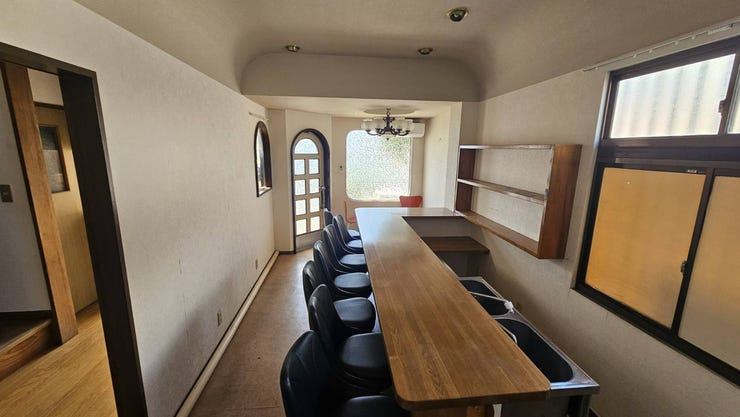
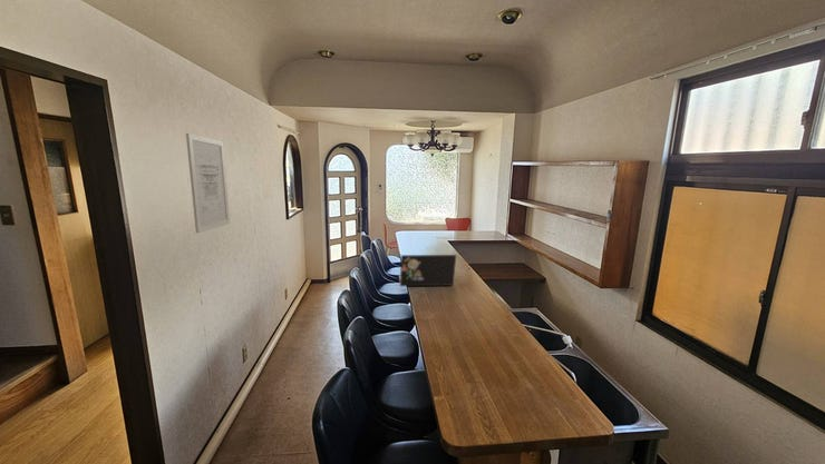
+ laptop [398,254,457,287]
+ wall art [185,132,231,234]
